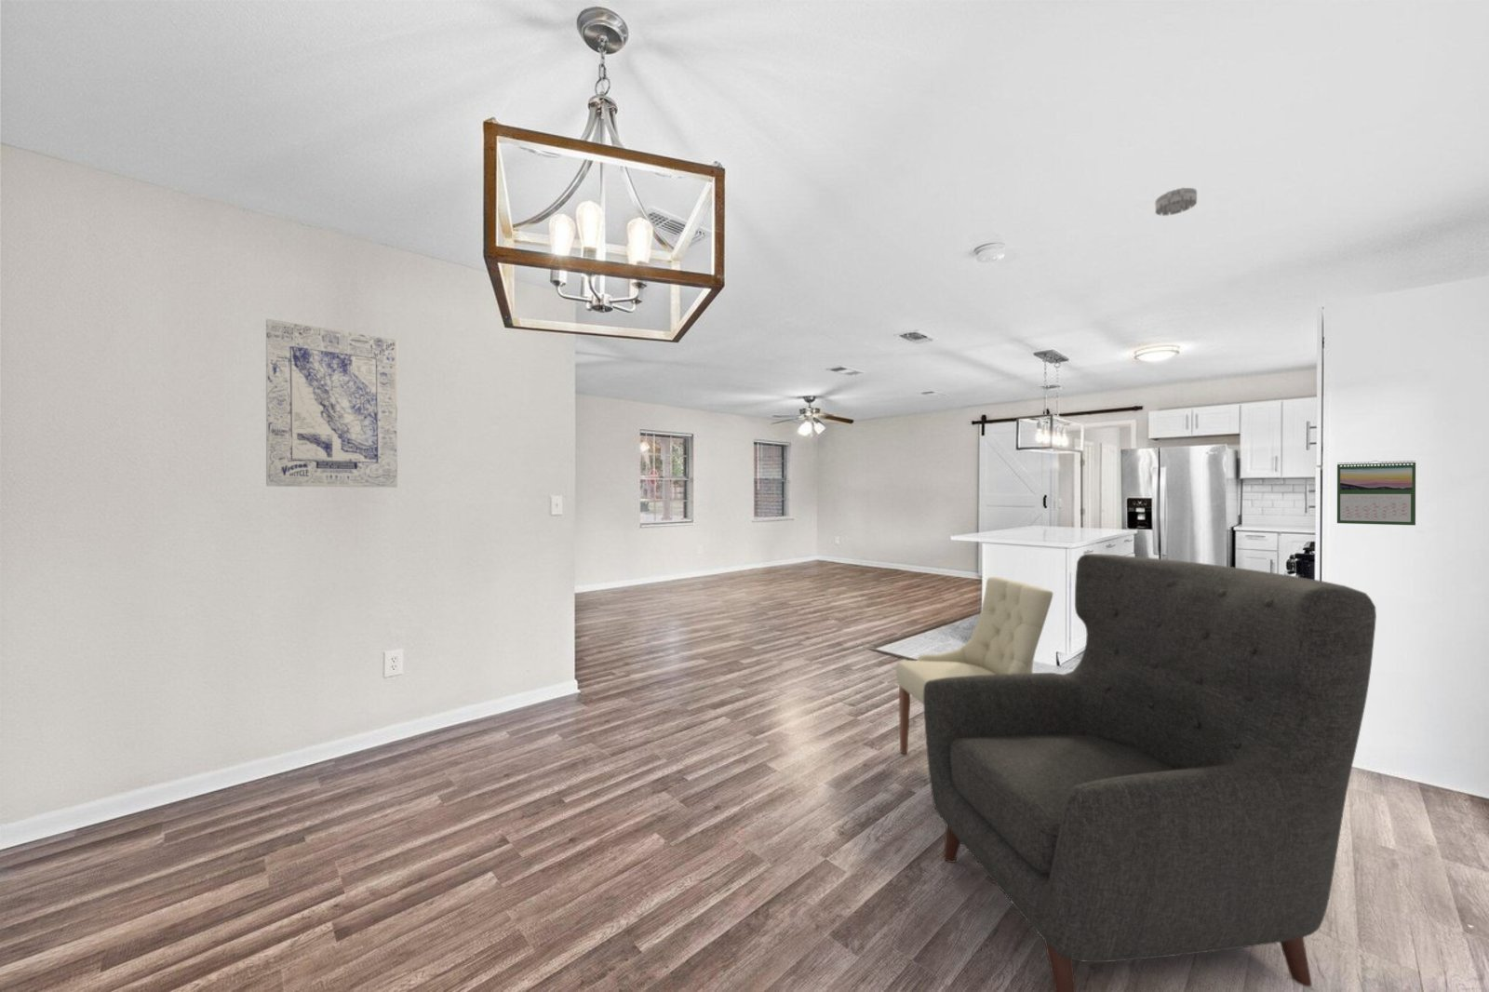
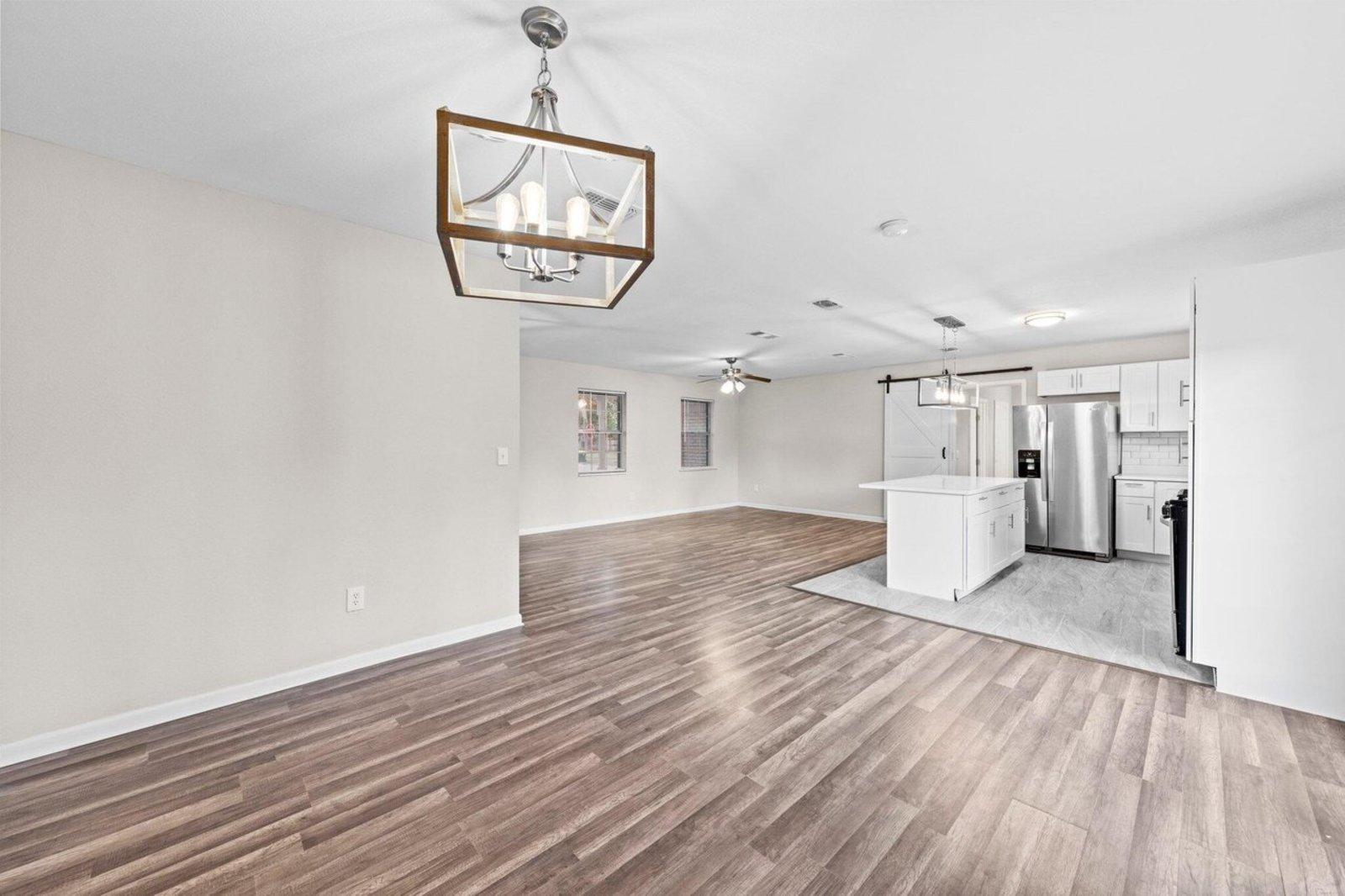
- chair [896,576,1054,755]
- chair [923,552,1377,992]
- calendar [1336,459,1416,526]
- smoke detector [1154,186,1198,217]
- wall art [266,318,399,487]
